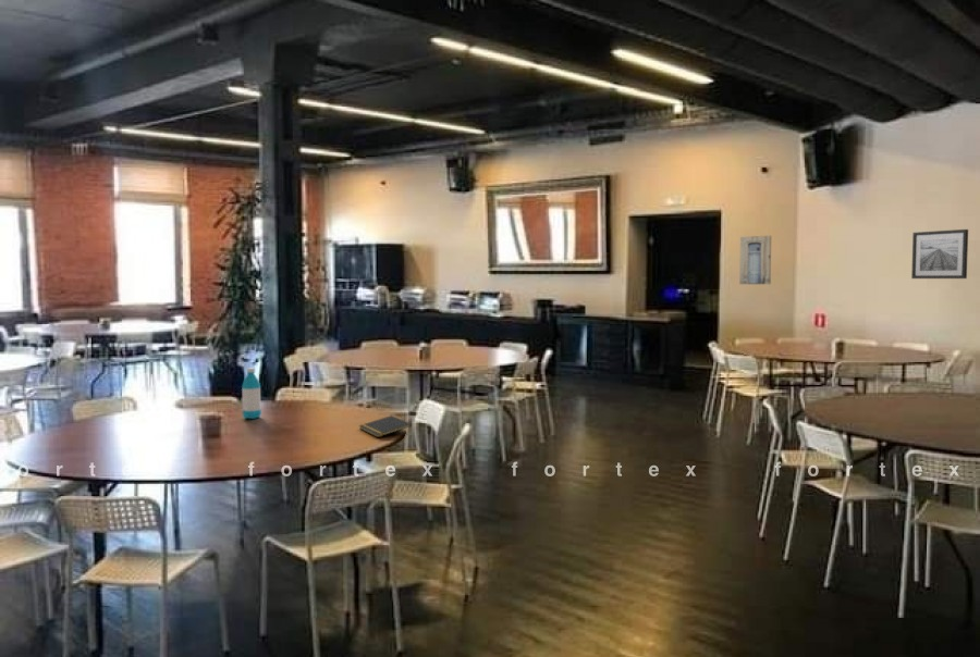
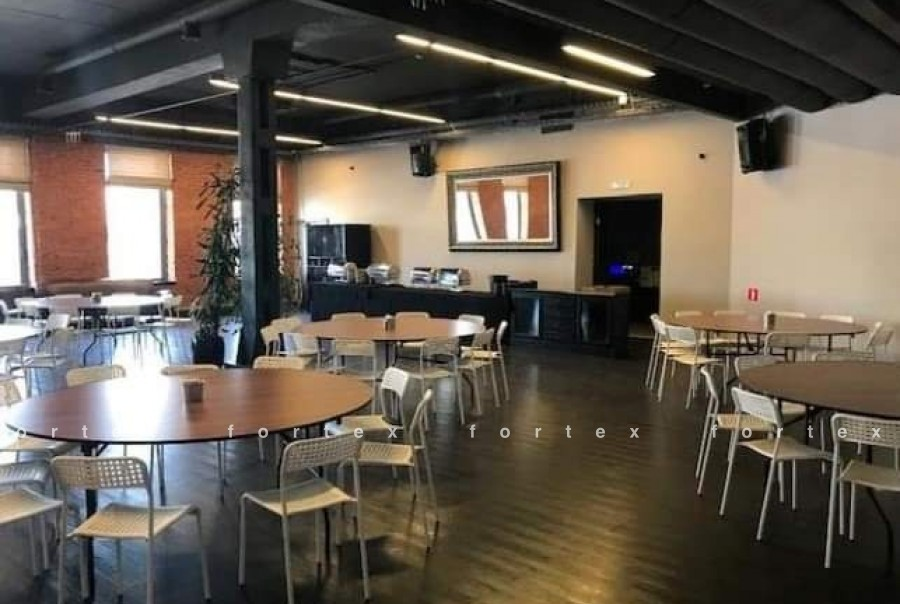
- notepad [358,414,413,438]
- water bottle [241,367,262,420]
- wall art [738,235,772,285]
- wall art [910,228,969,280]
